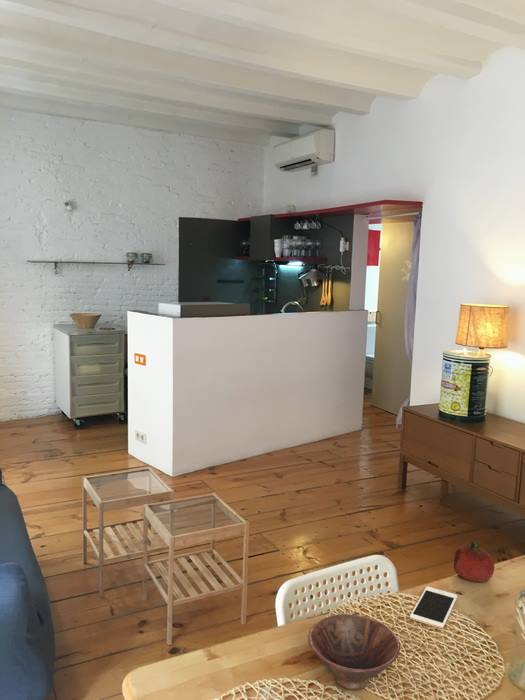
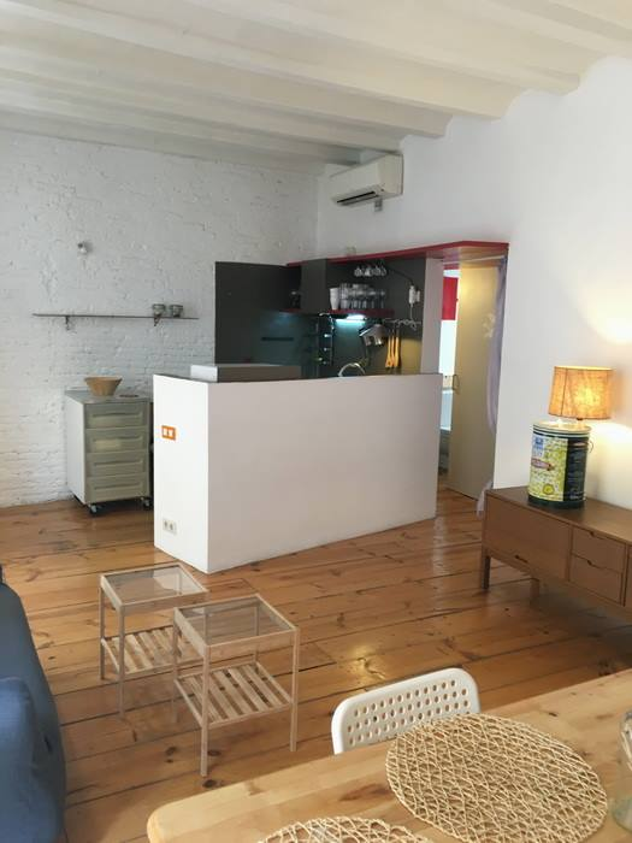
- cell phone [409,586,459,629]
- fruit [453,539,495,584]
- bowl [307,613,401,691]
